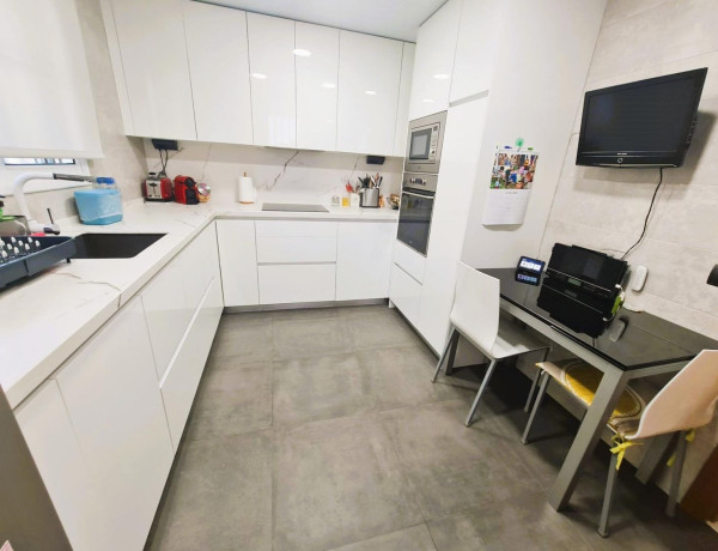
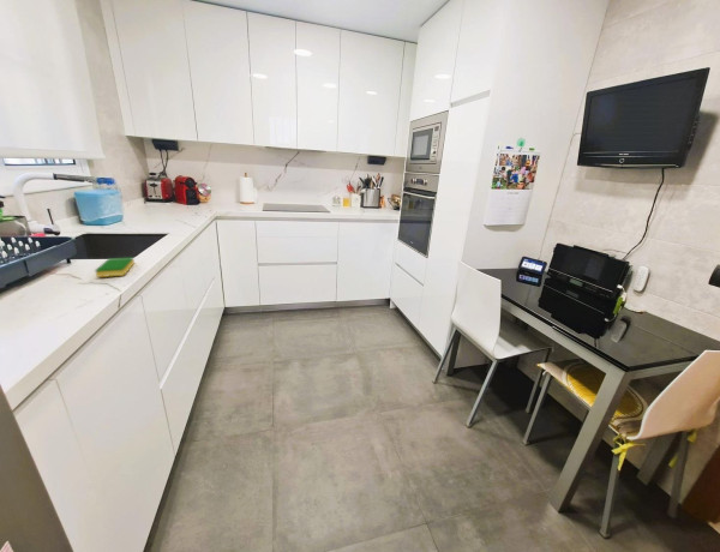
+ dish sponge [94,257,136,278]
